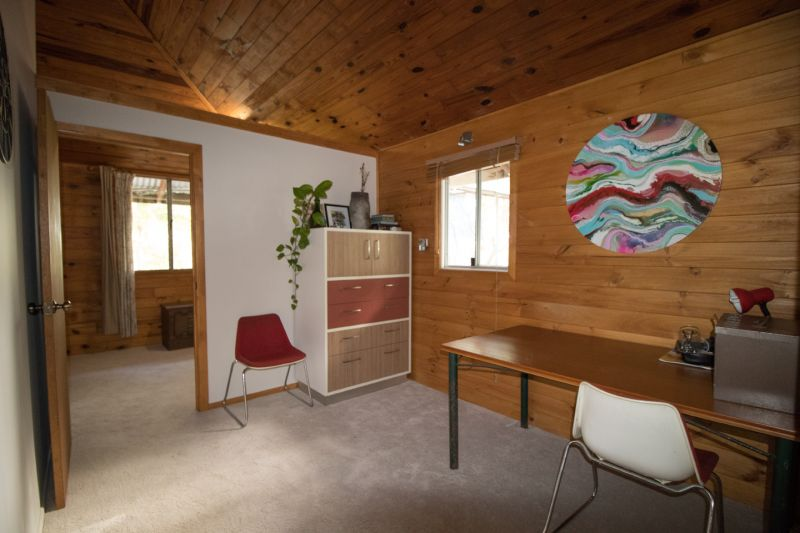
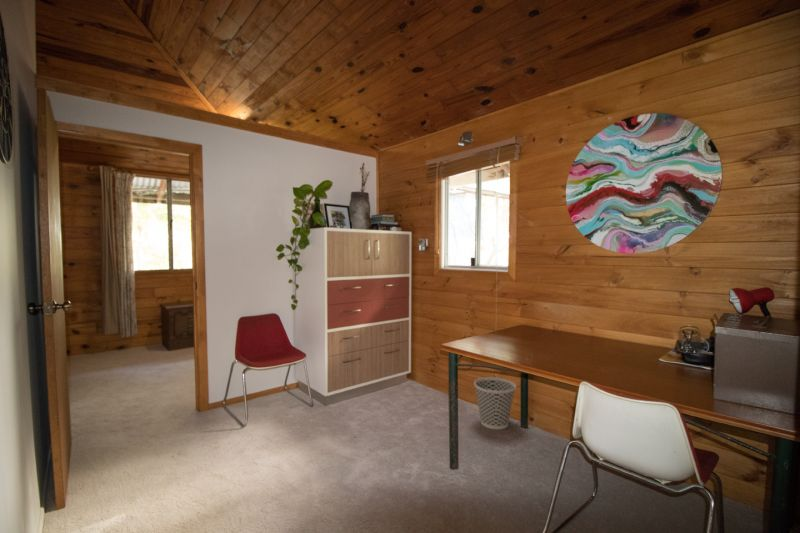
+ wastebasket [473,376,517,430]
